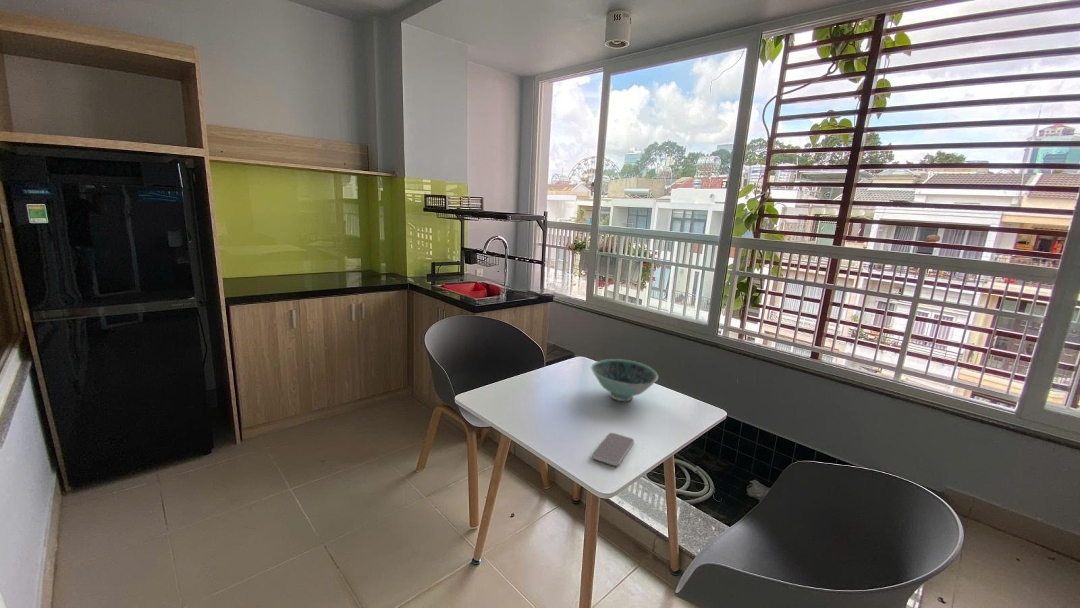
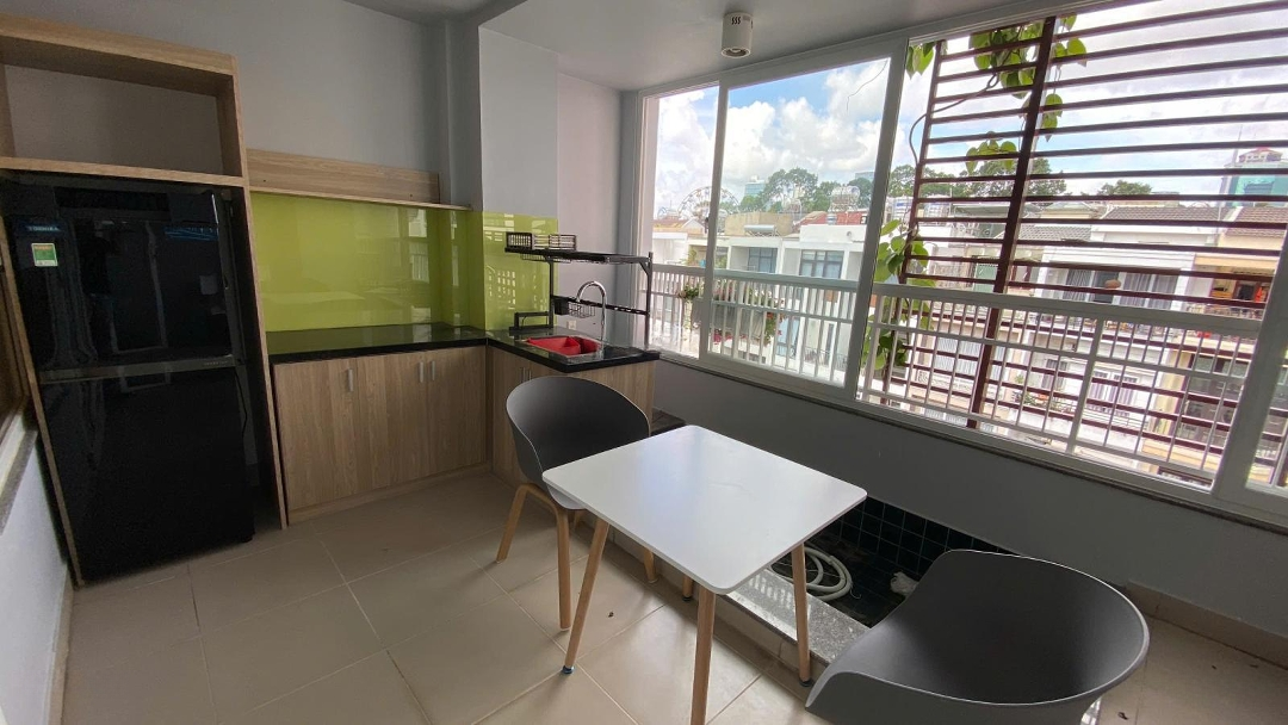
- bowl [590,358,659,402]
- smartphone [591,432,635,467]
